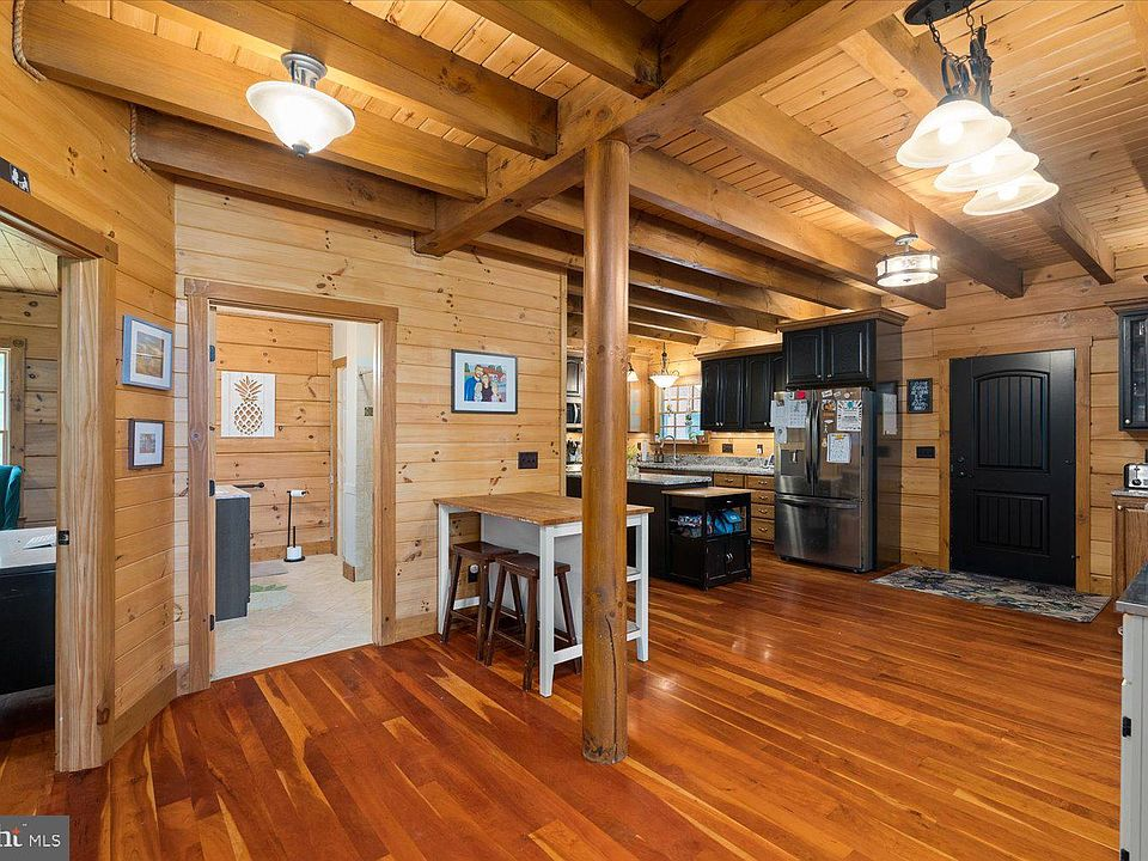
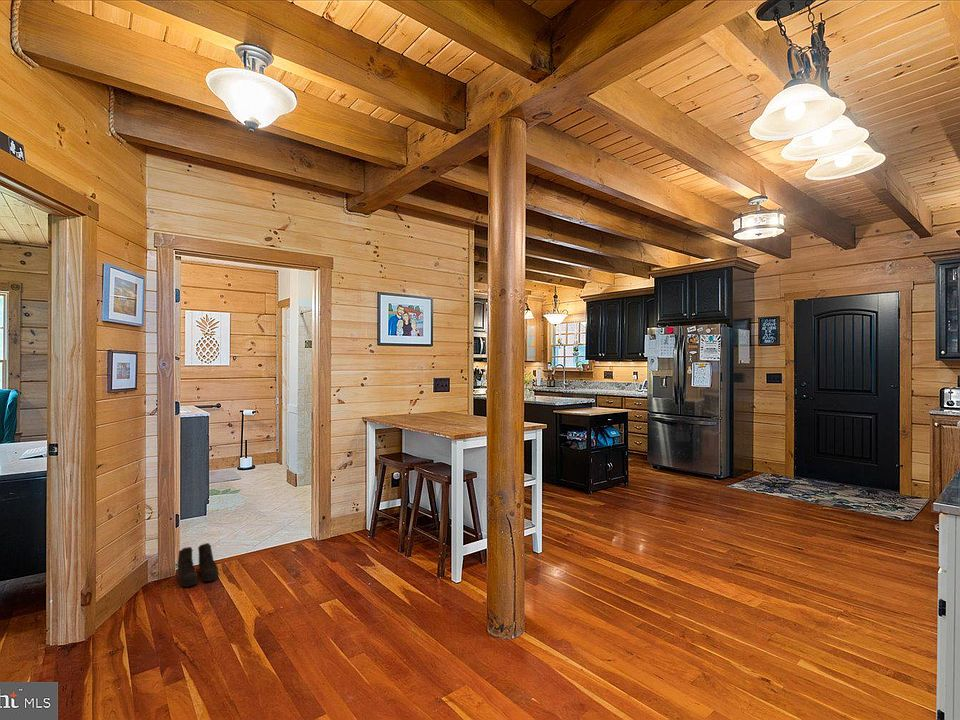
+ boots [176,542,220,588]
